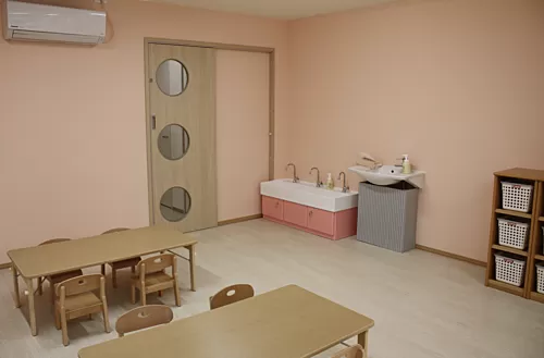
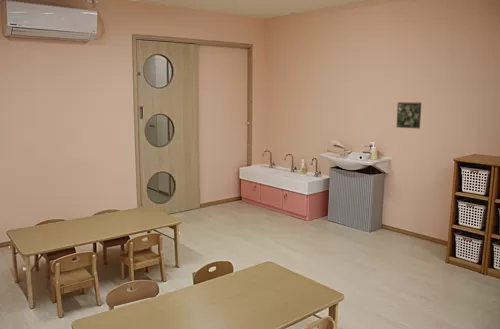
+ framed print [396,101,422,130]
